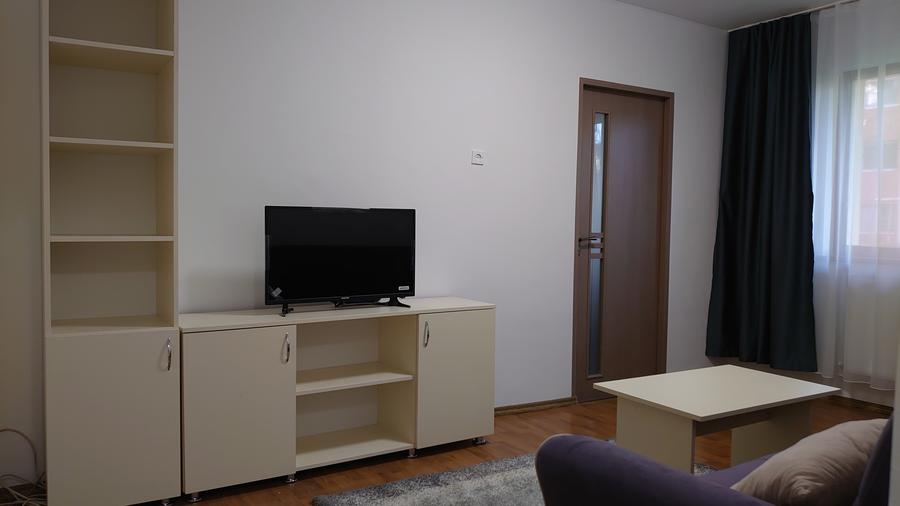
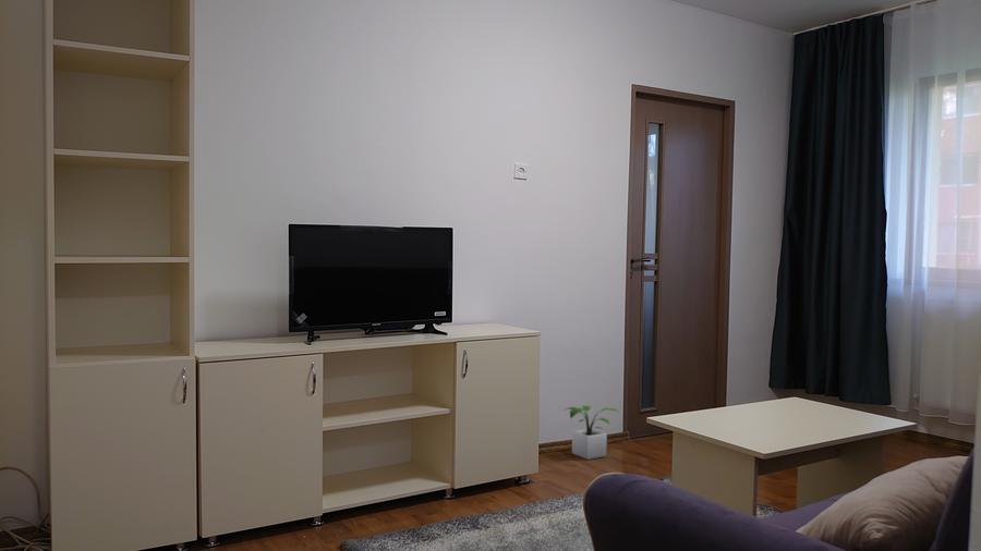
+ potted plant [564,405,620,461]
